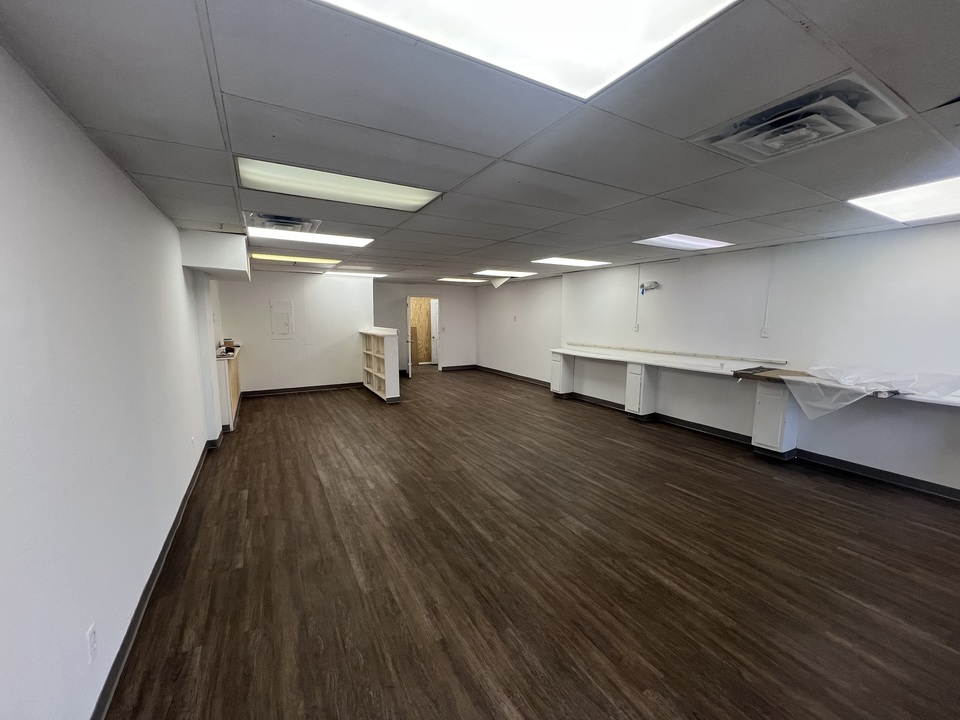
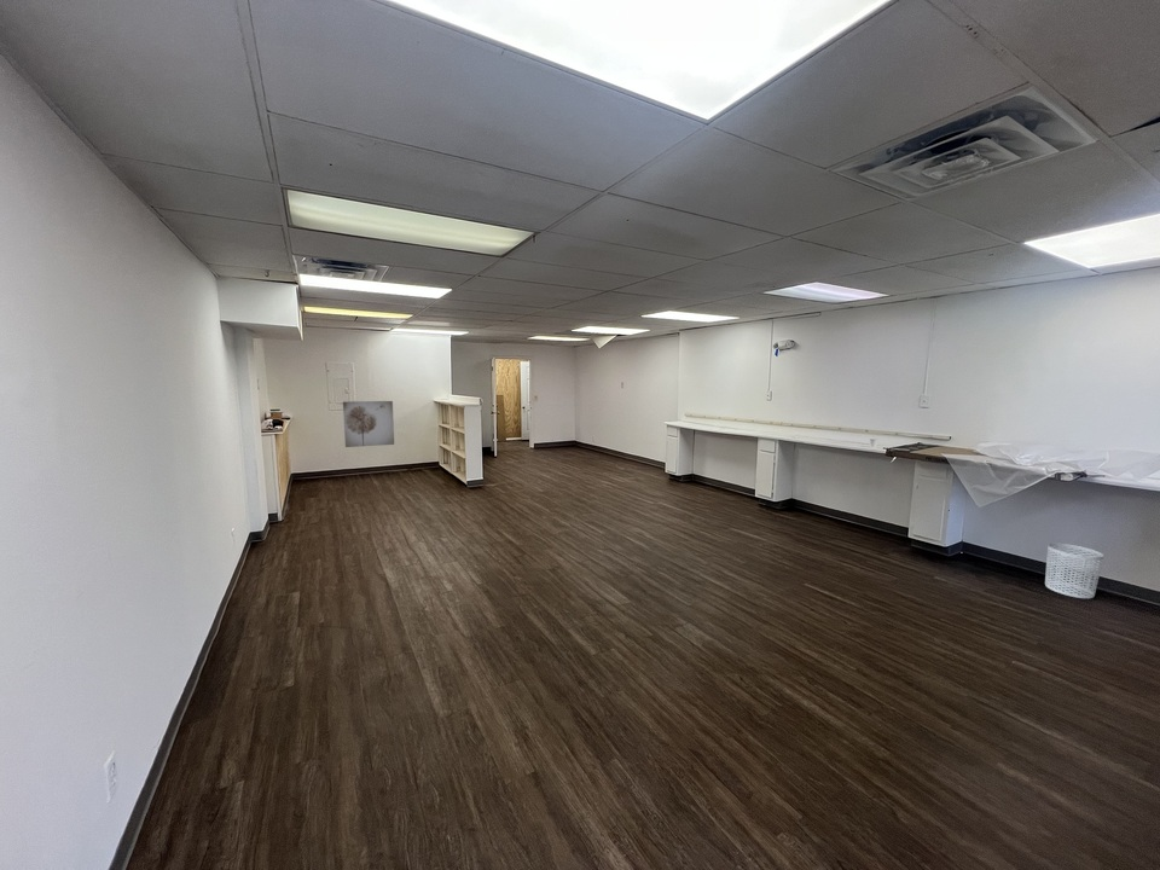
+ wall art [342,400,395,448]
+ waste bin [1044,543,1104,599]
